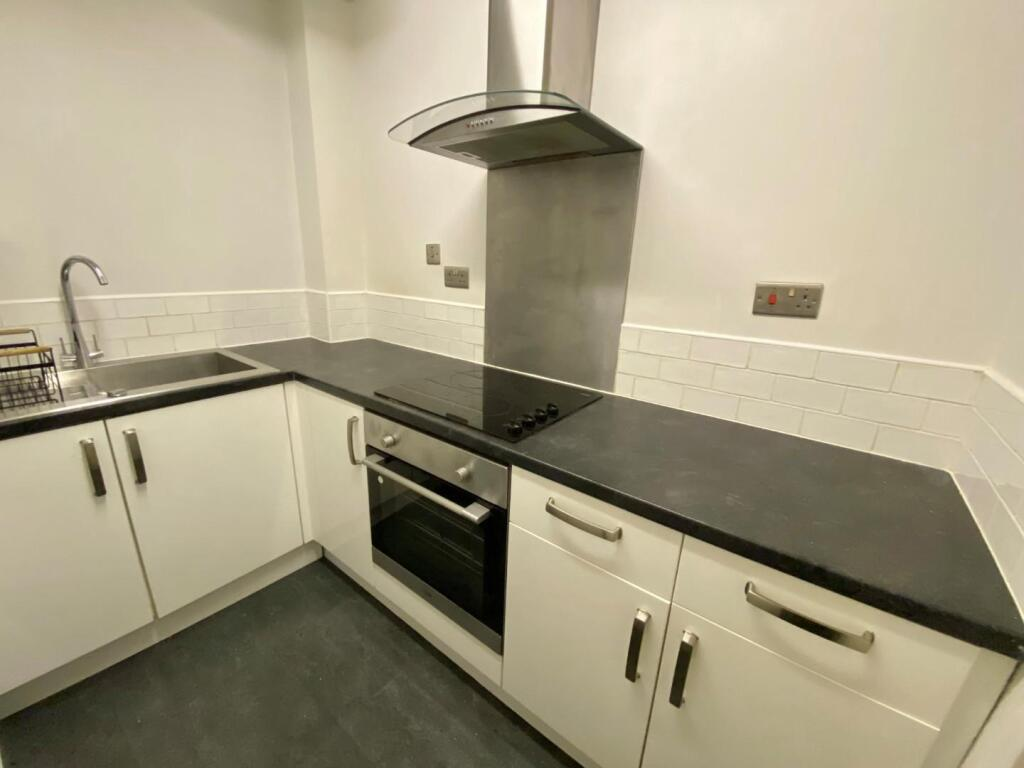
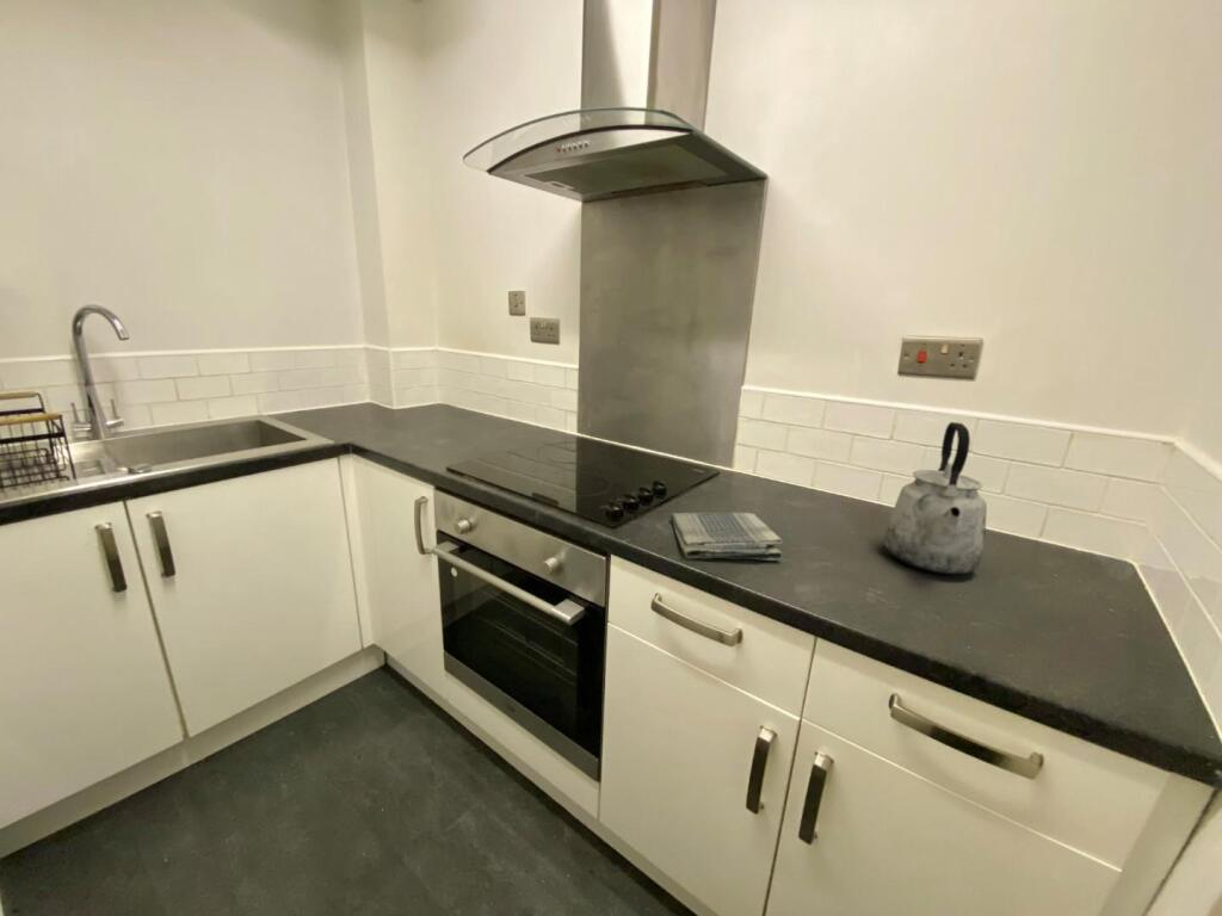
+ kettle [883,421,988,575]
+ dish towel [669,512,784,562]
